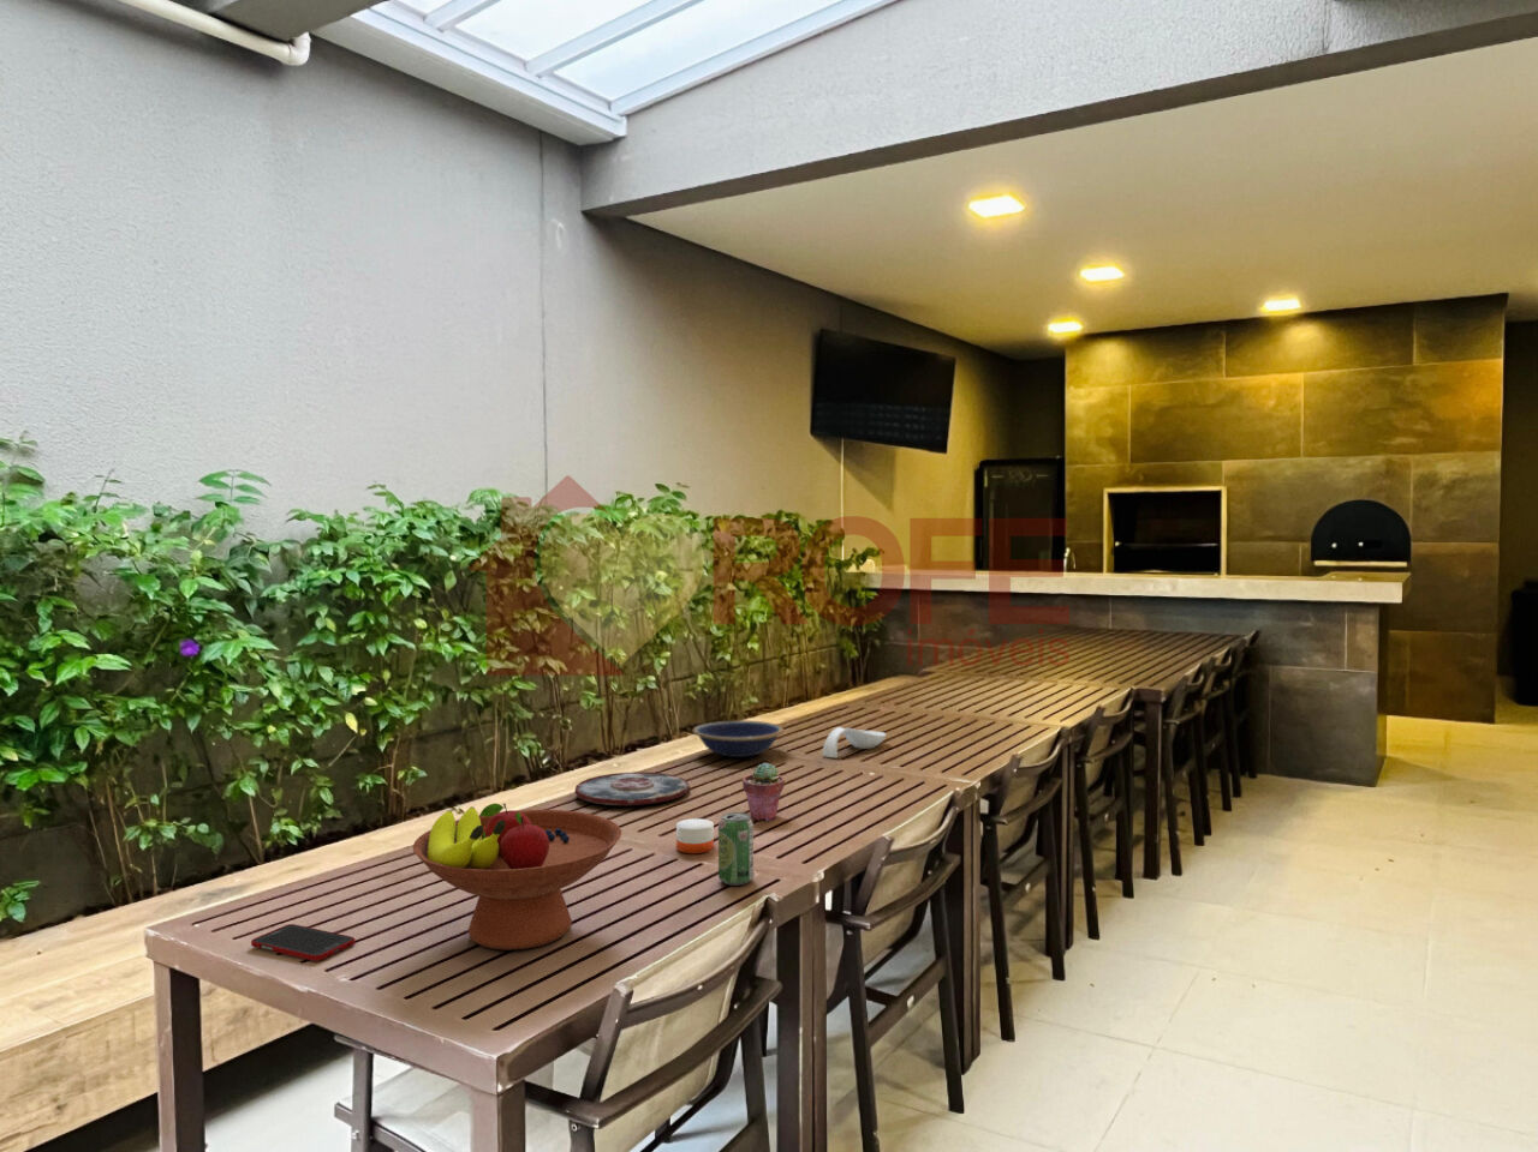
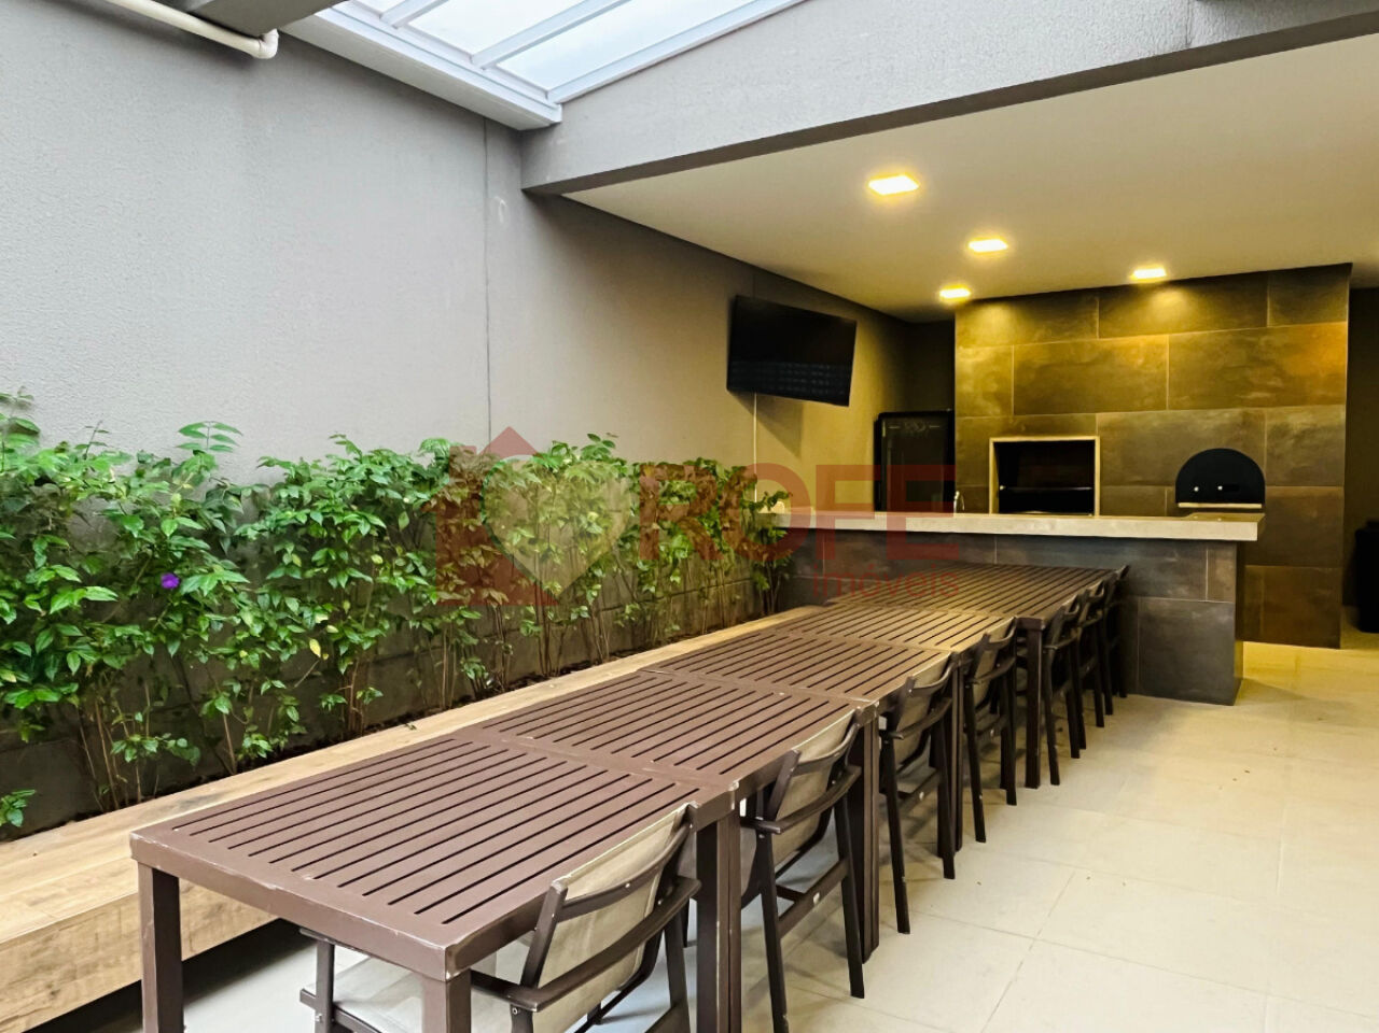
- candle [676,816,715,854]
- cell phone [249,923,357,962]
- potted succulent [741,762,786,822]
- plate [574,771,691,806]
- spoon rest [821,726,888,759]
- fruit bowl [412,801,622,951]
- beverage can [717,811,754,887]
- bowl [693,720,785,759]
